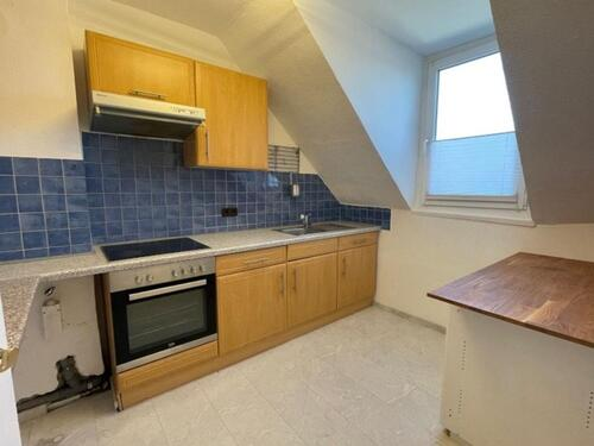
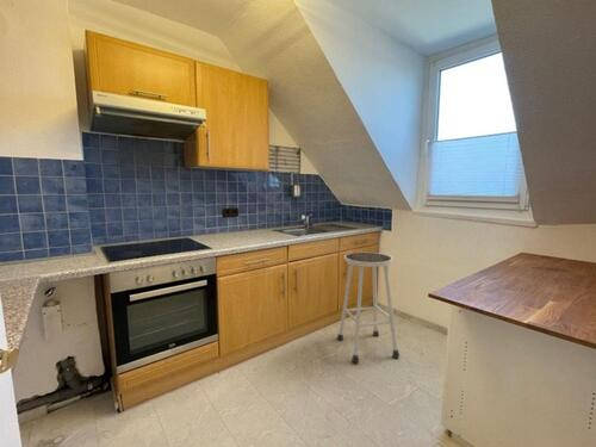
+ stool [336,252,401,364]
